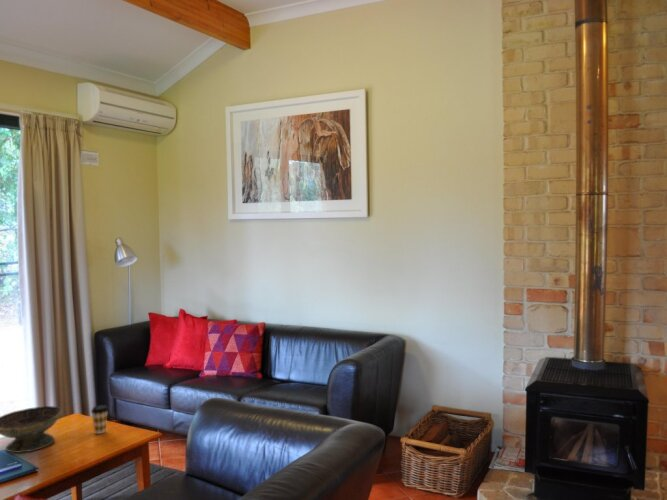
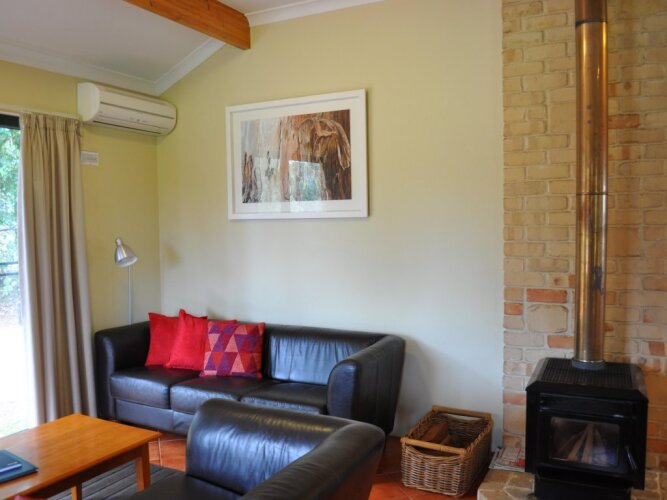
- decorative bowl [0,405,63,453]
- coffee cup [90,404,109,435]
